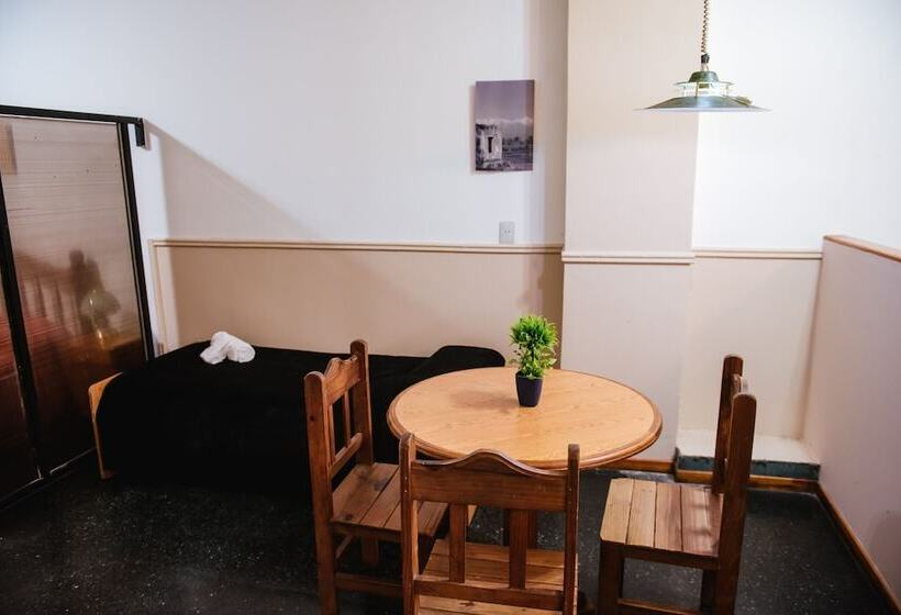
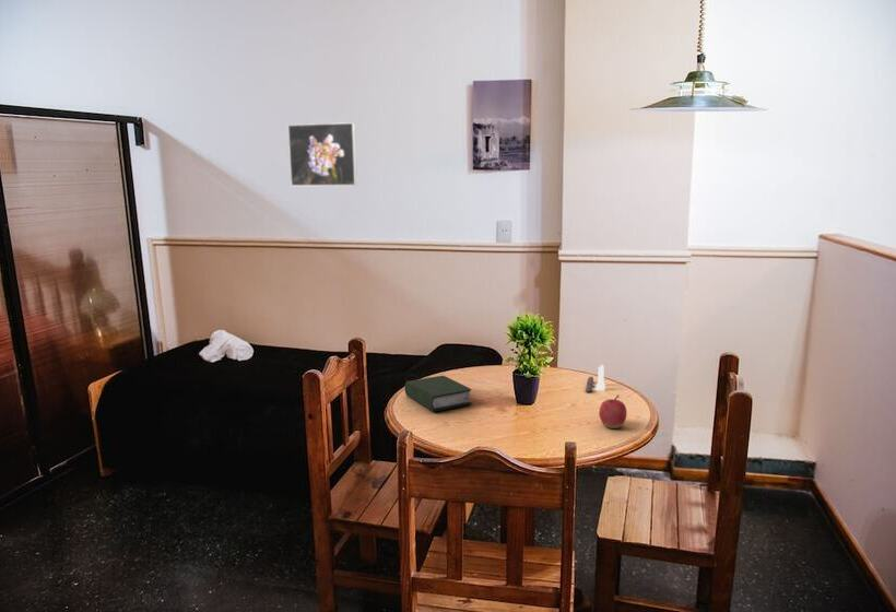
+ book [404,375,472,412]
+ salt and pepper shaker set [585,364,606,392]
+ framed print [286,121,358,187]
+ apple [598,395,628,429]
